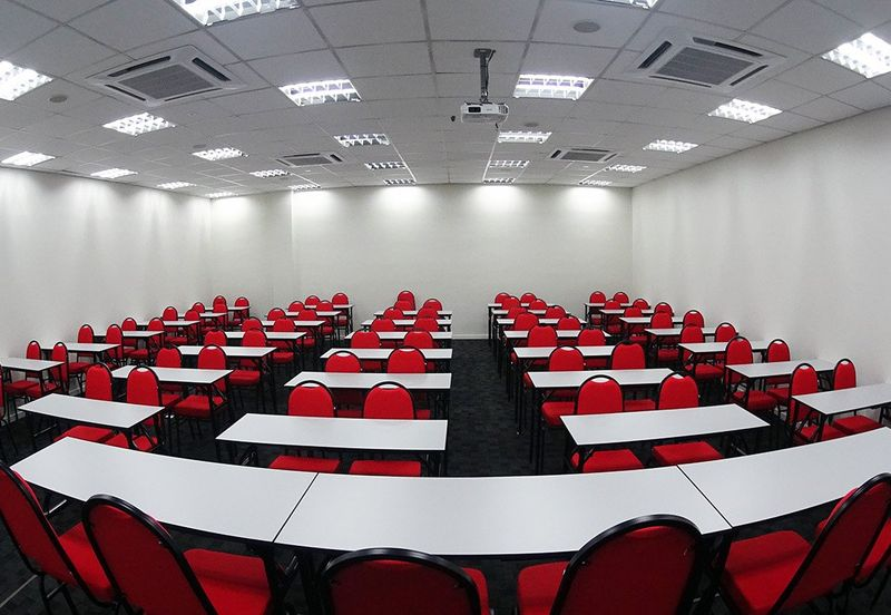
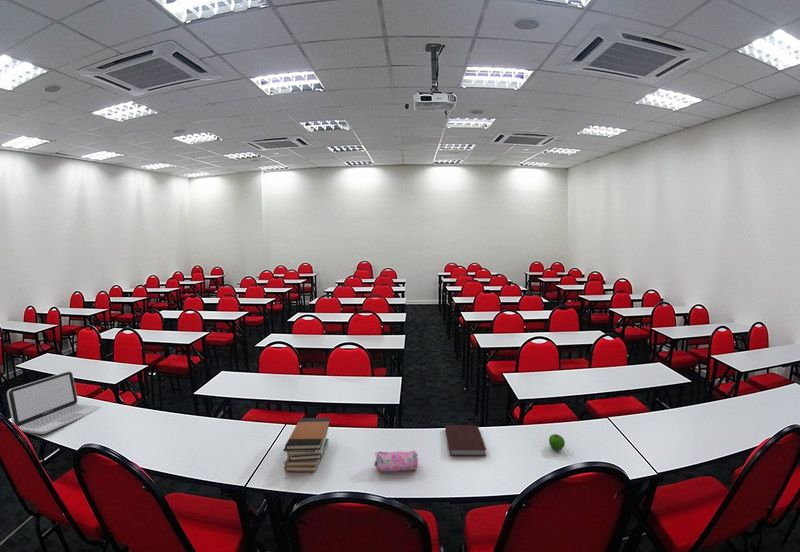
+ apple [548,433,566,452]
+ pencil case [373,450,419,472]
+ book stack [282,417,331,473]
+ laptop [6,370,102,435]
+ notebook [444,424,487,457]
